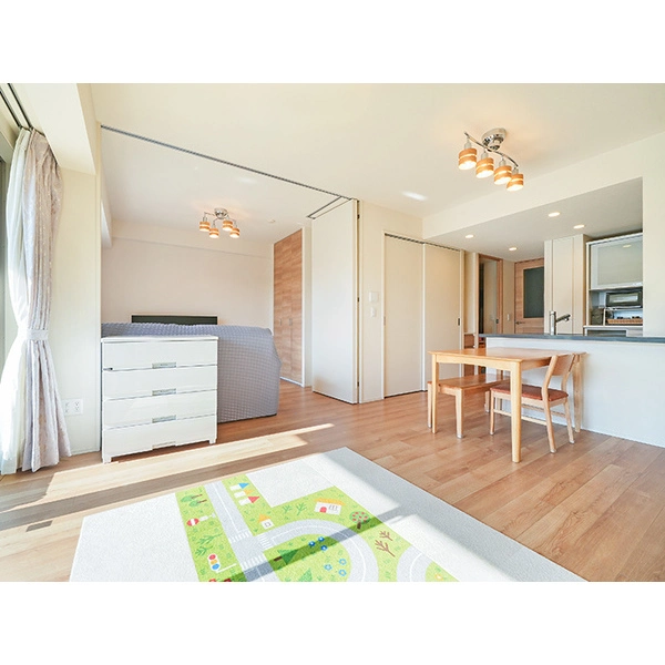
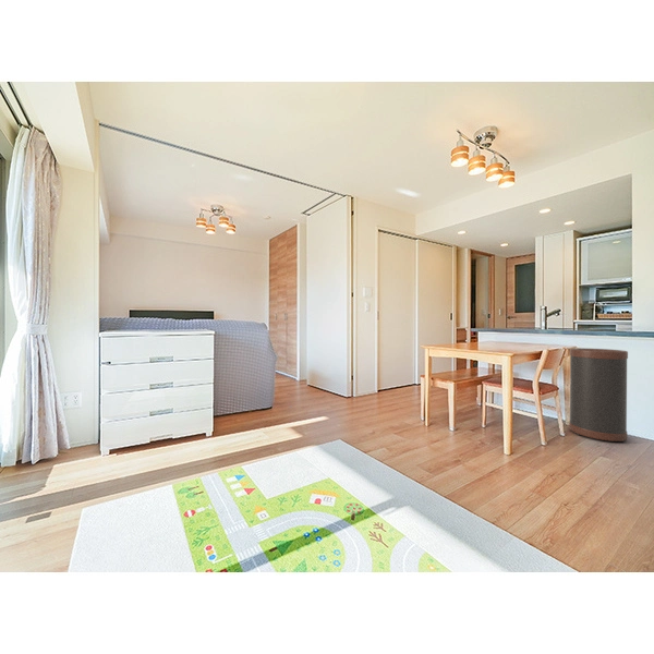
+ trash can [568,348,629,443]
